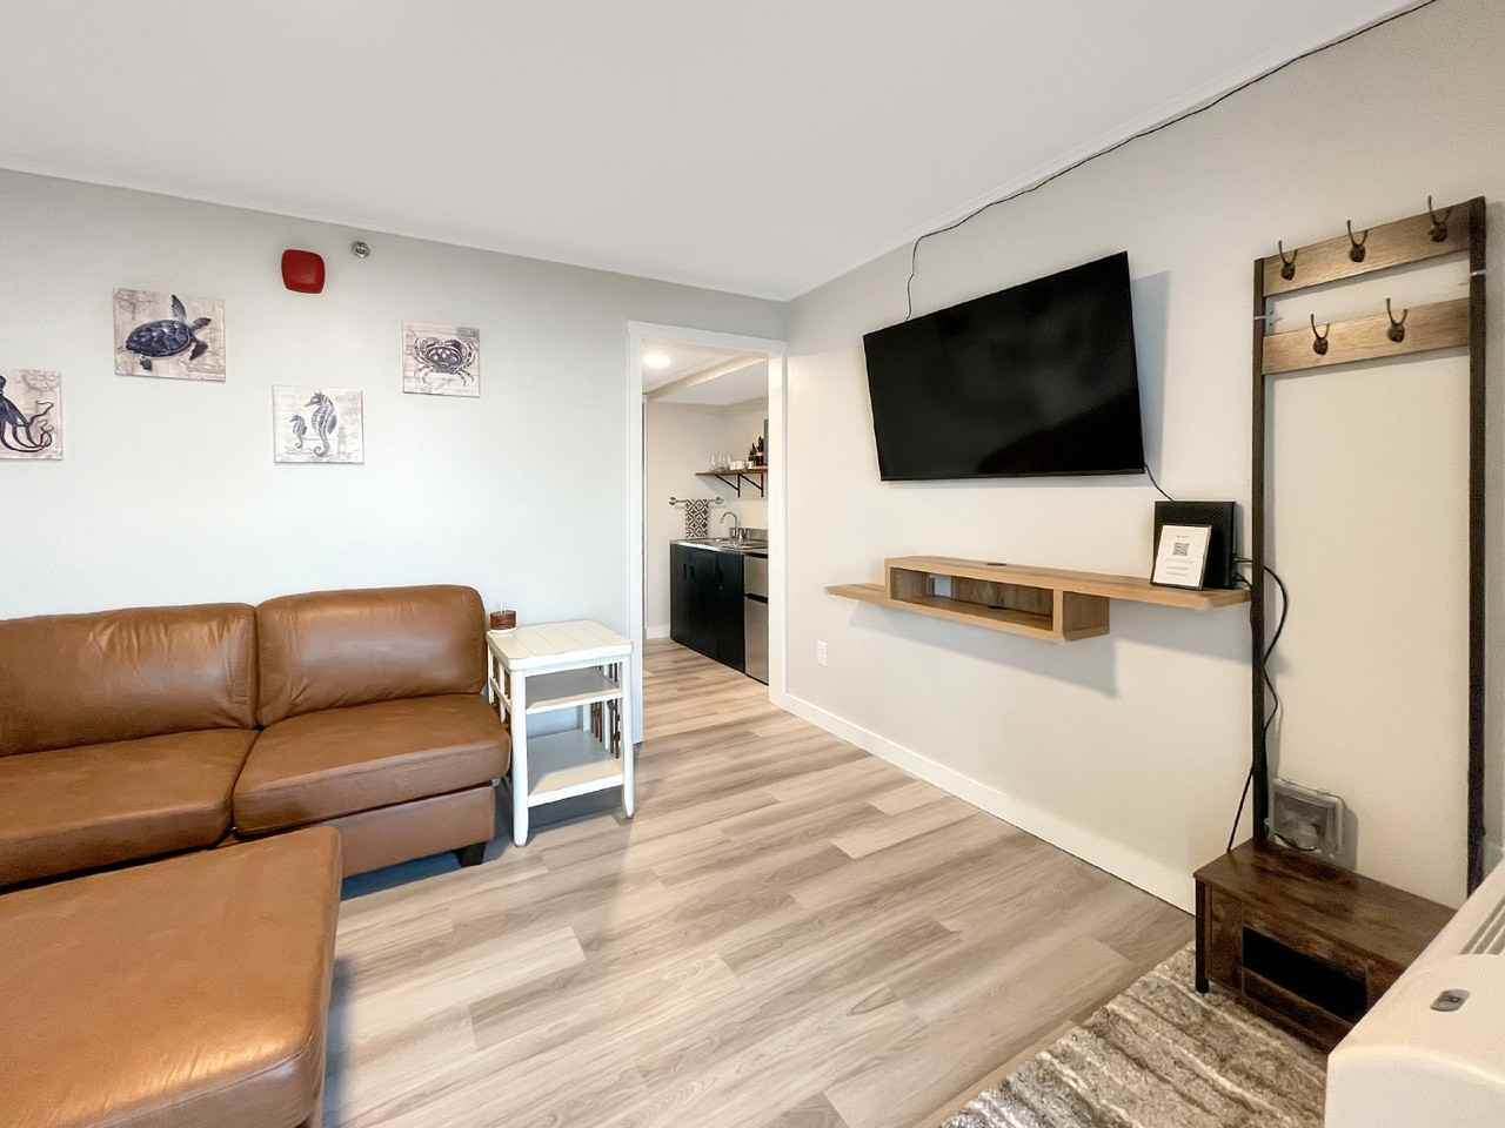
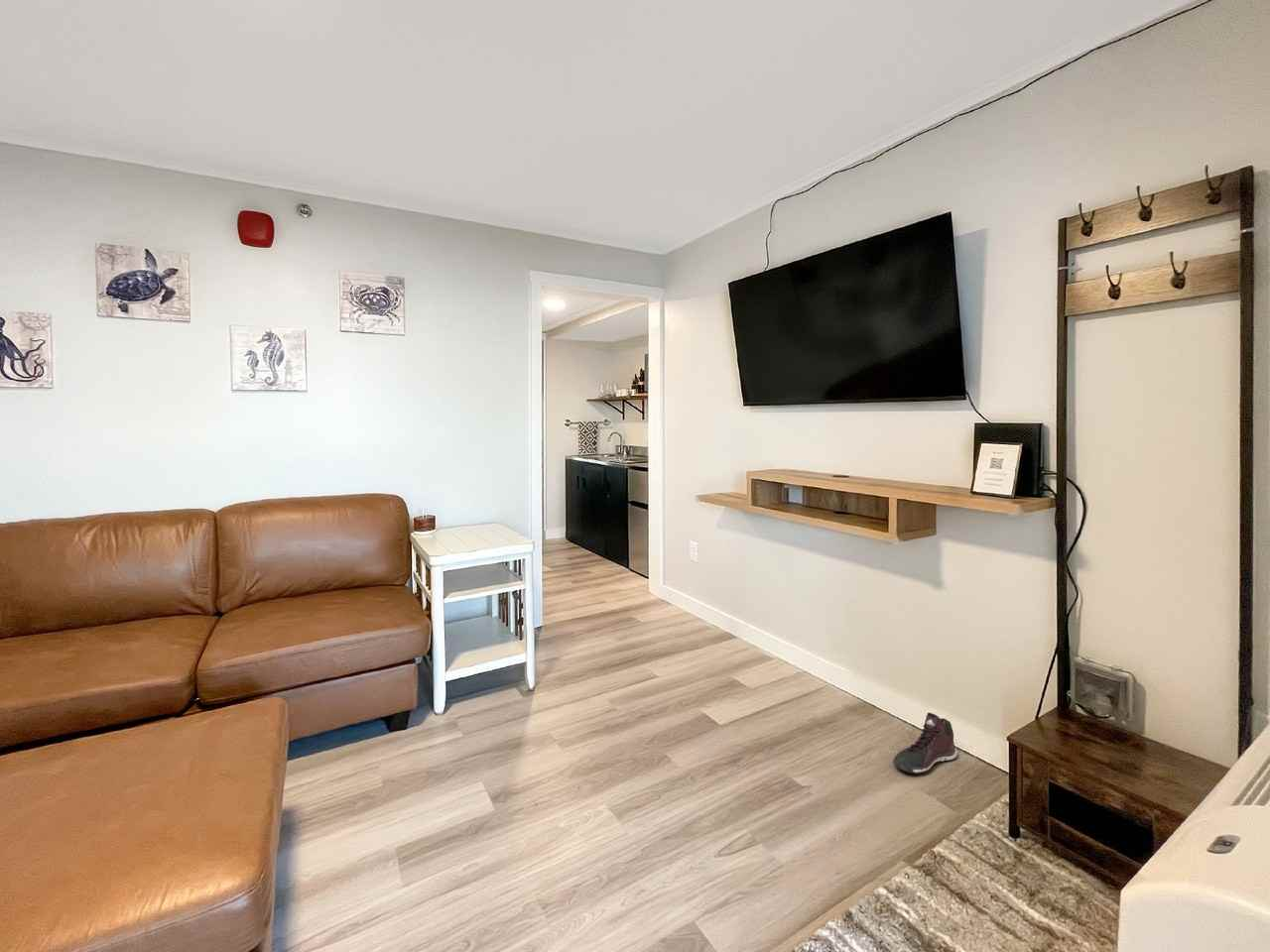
+ sneaker [892,712,957,774]
